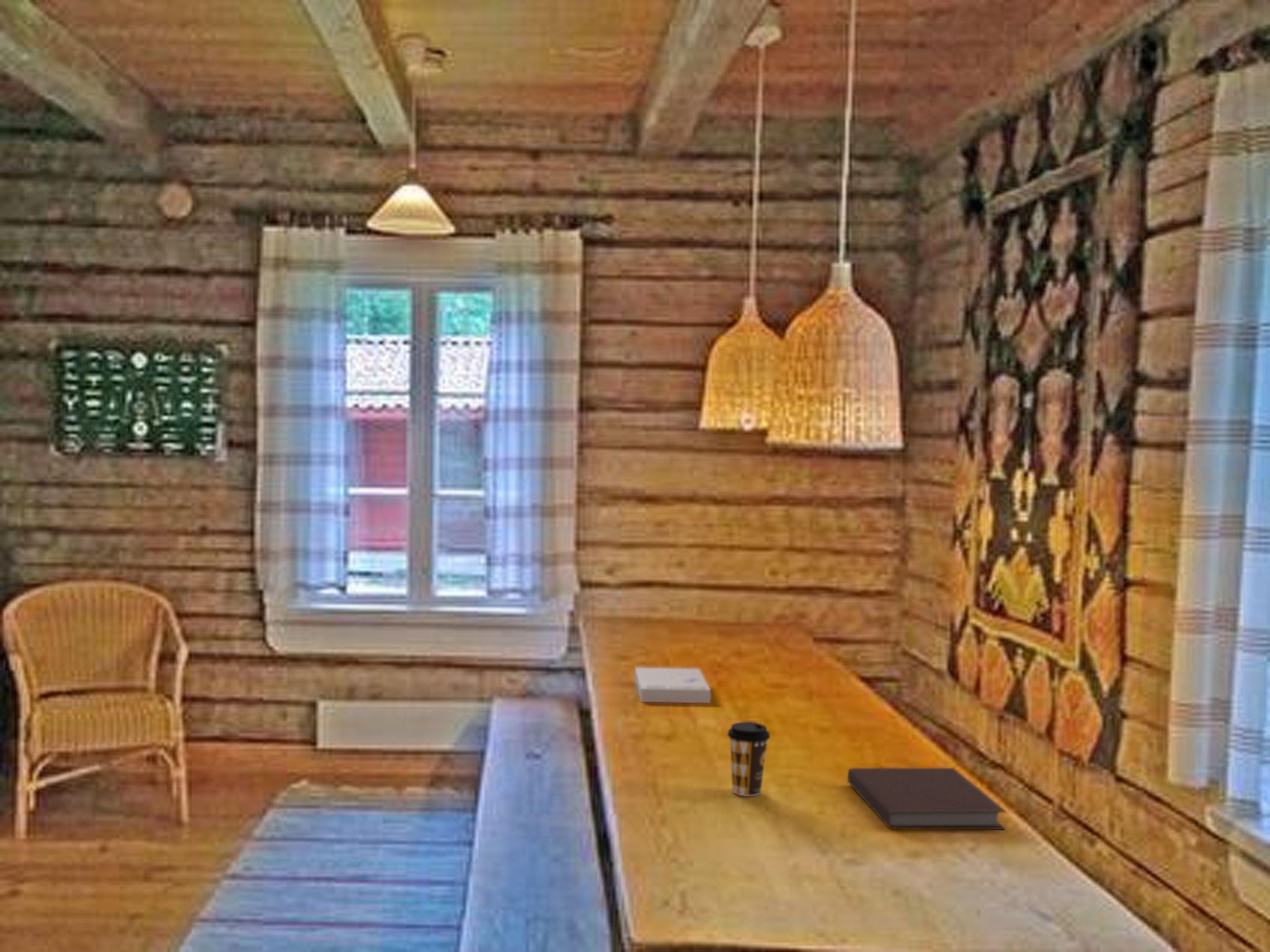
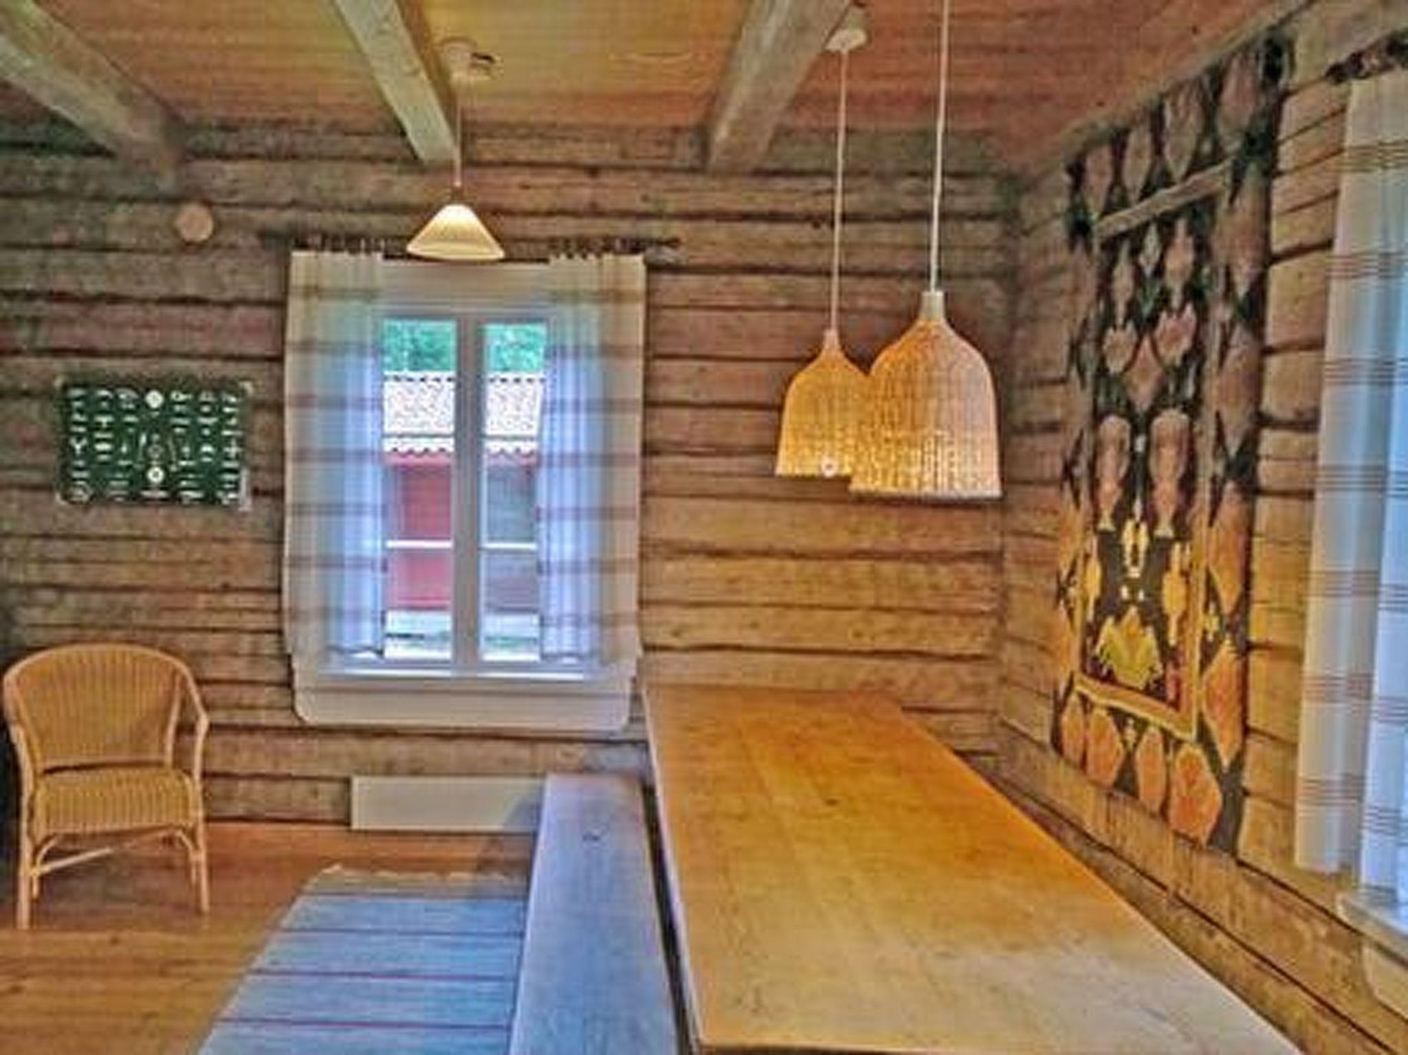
- book [634,667,711,703]
- coffee cup [727,721,771,797]
- notebook [847,767,1007,830]
